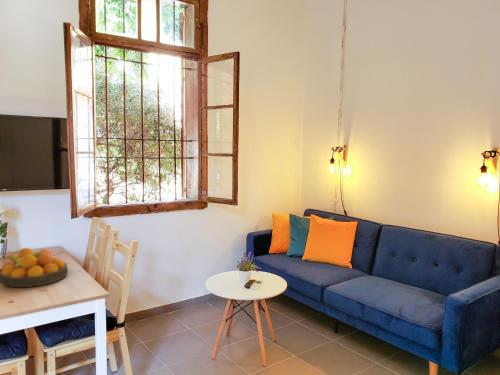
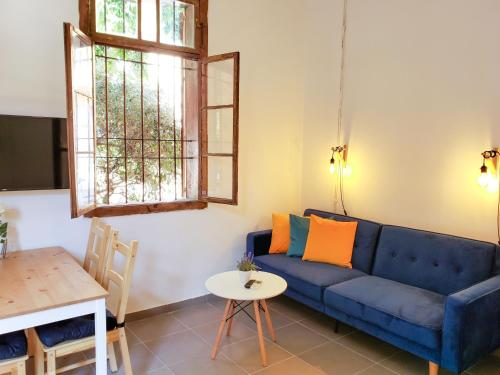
- fruit bowl [0,247,69,288]
